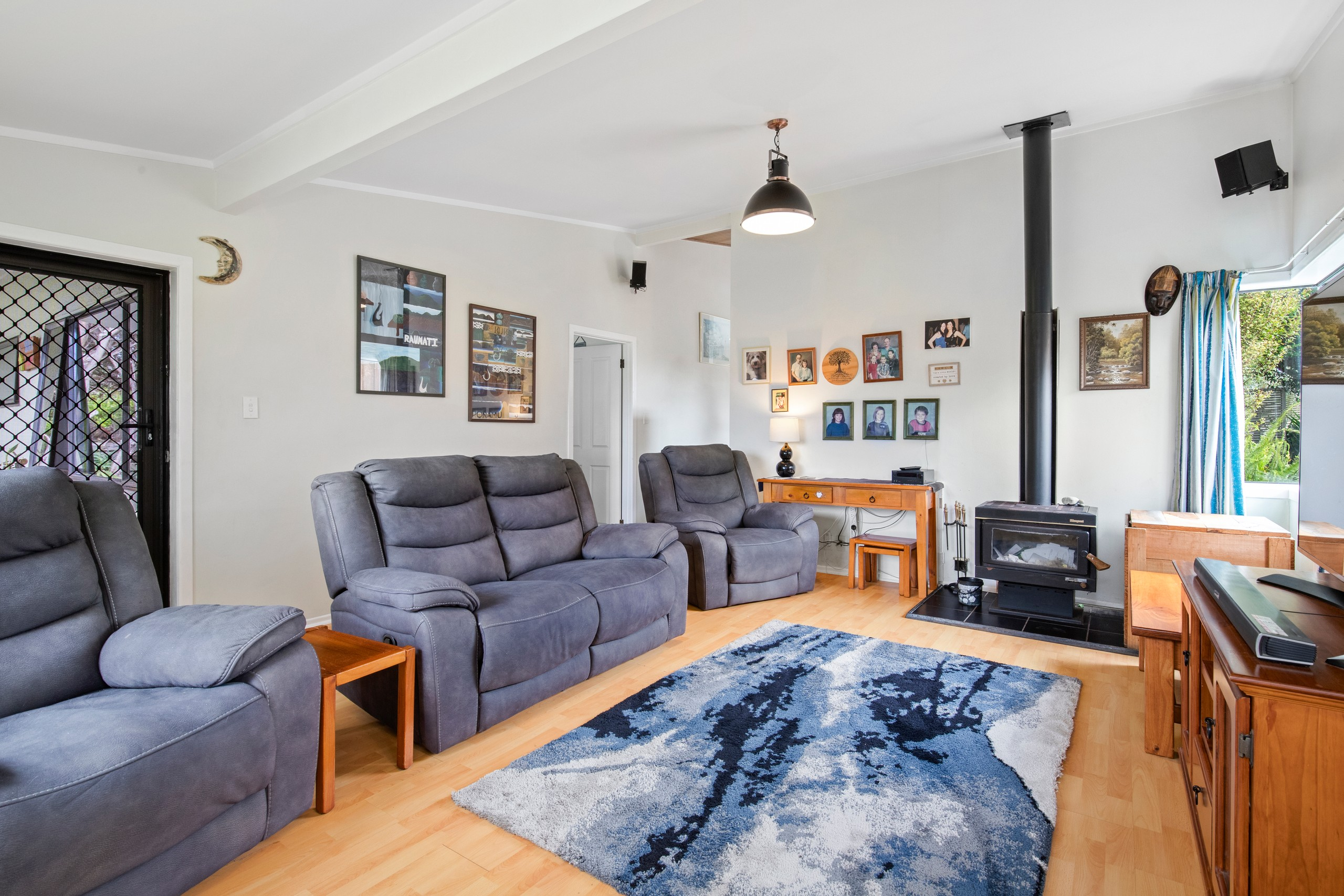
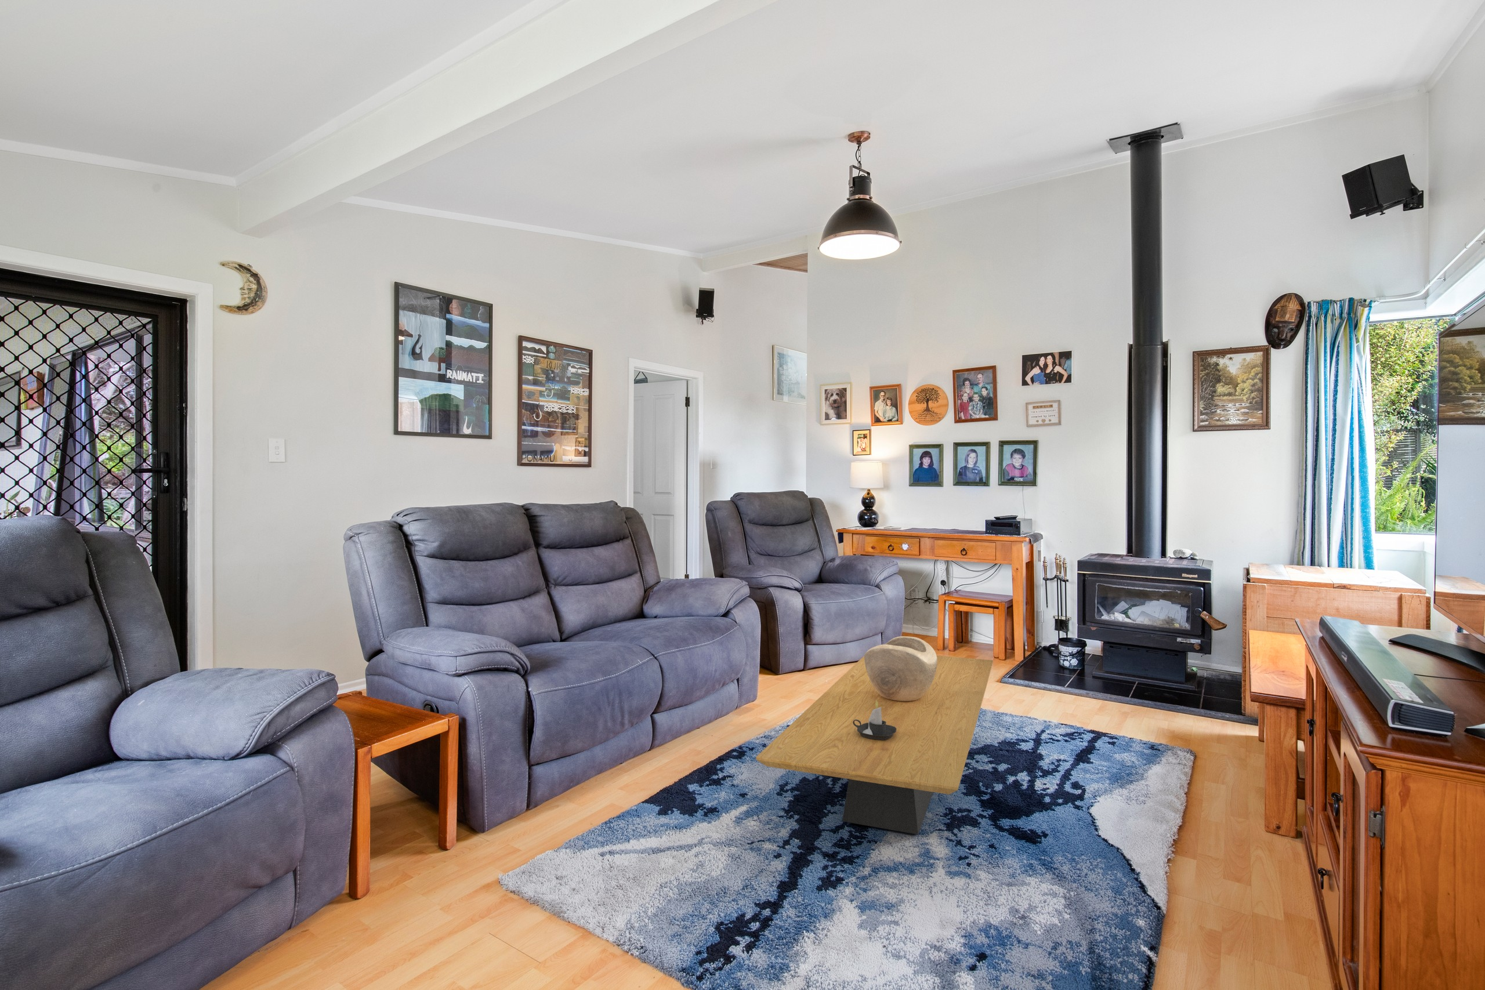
+ coffee table [756,655,993,835]
+ decorative bowl [864,635,937,702]
+ candle [853,701,896,740]
